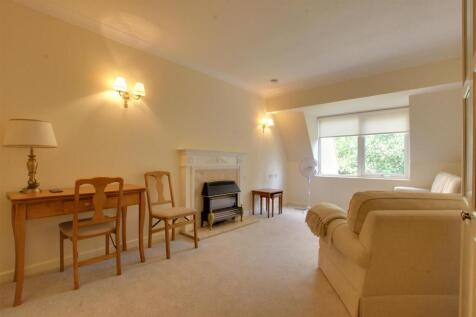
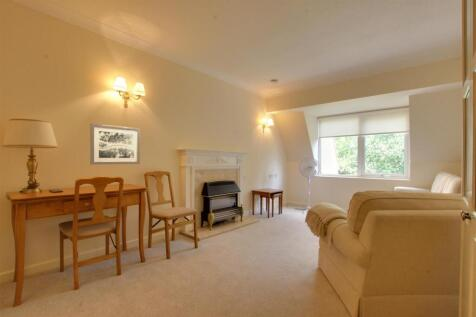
+ wall art [89,123,141,165]
